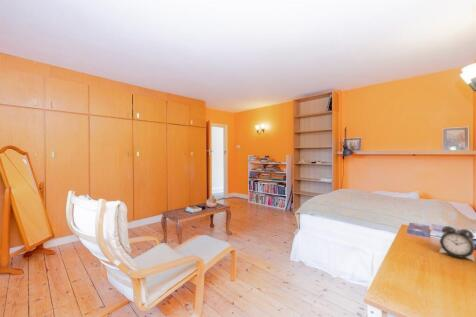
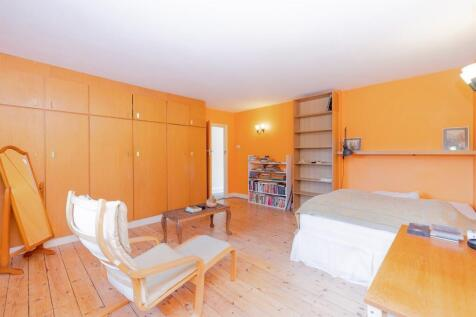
- alarm clock [438,225,476,262]
